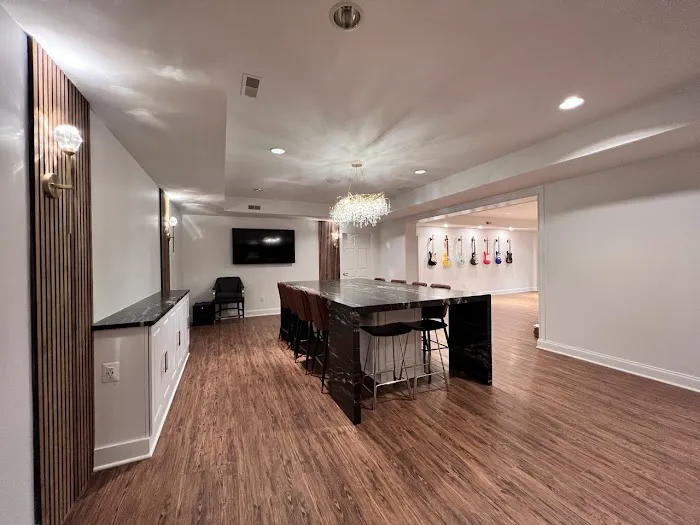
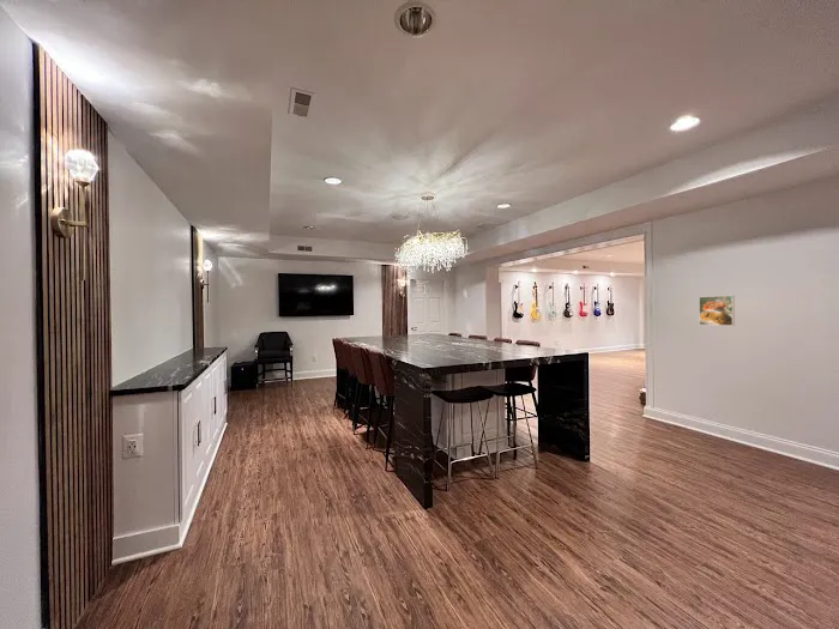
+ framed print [698,295,736,327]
